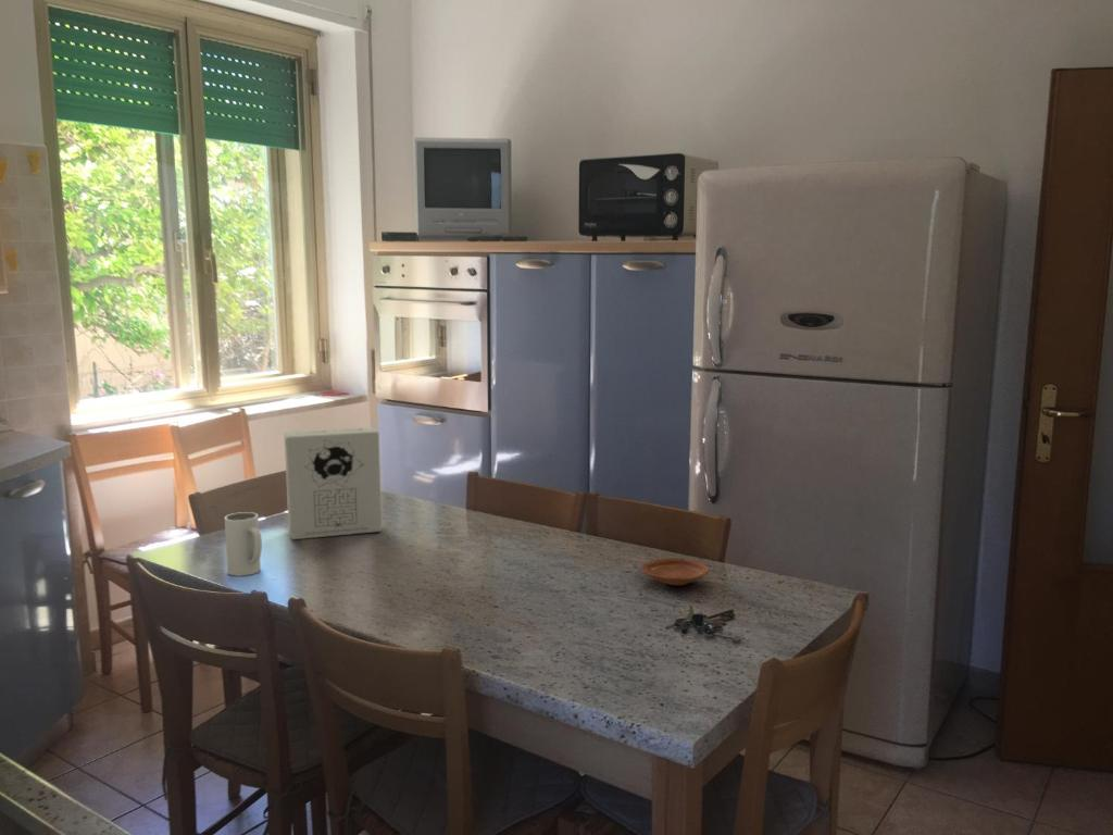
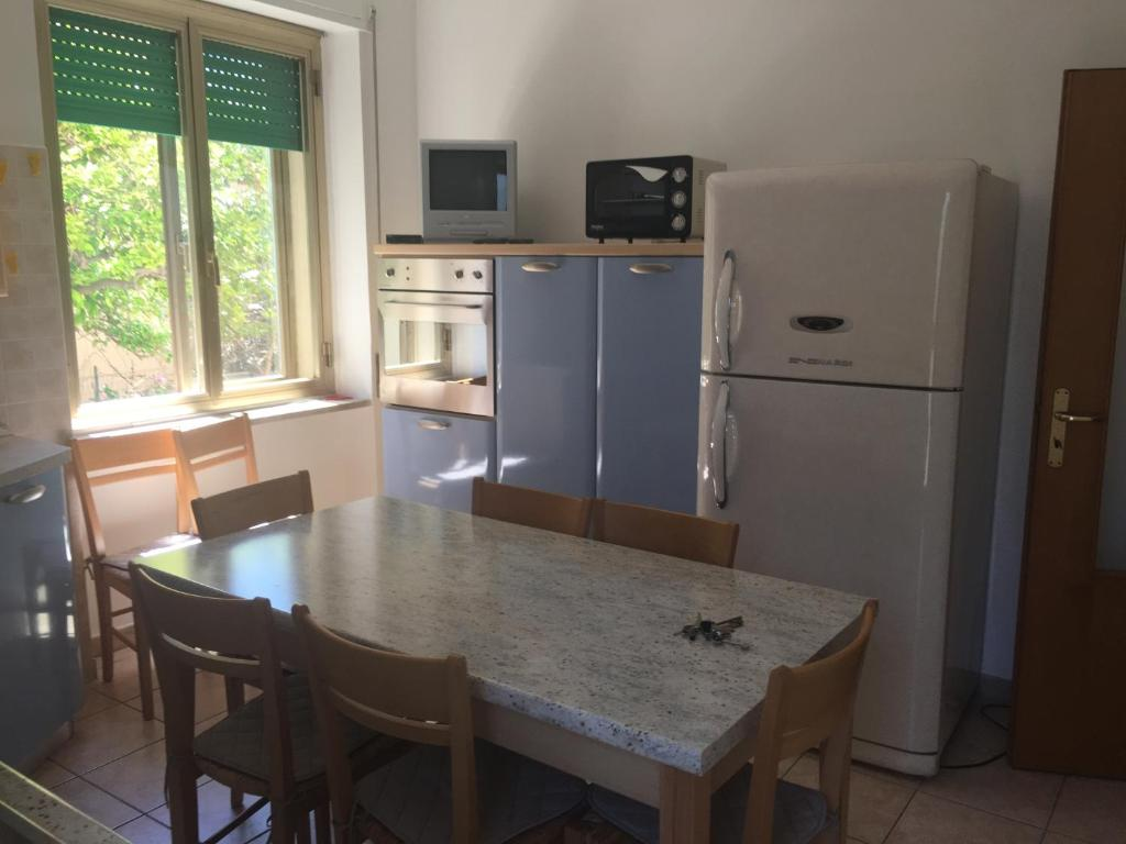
- mug [224,511,263,577]
- cereal box [284,426,383,540]
- plate [640,557,710,586]
